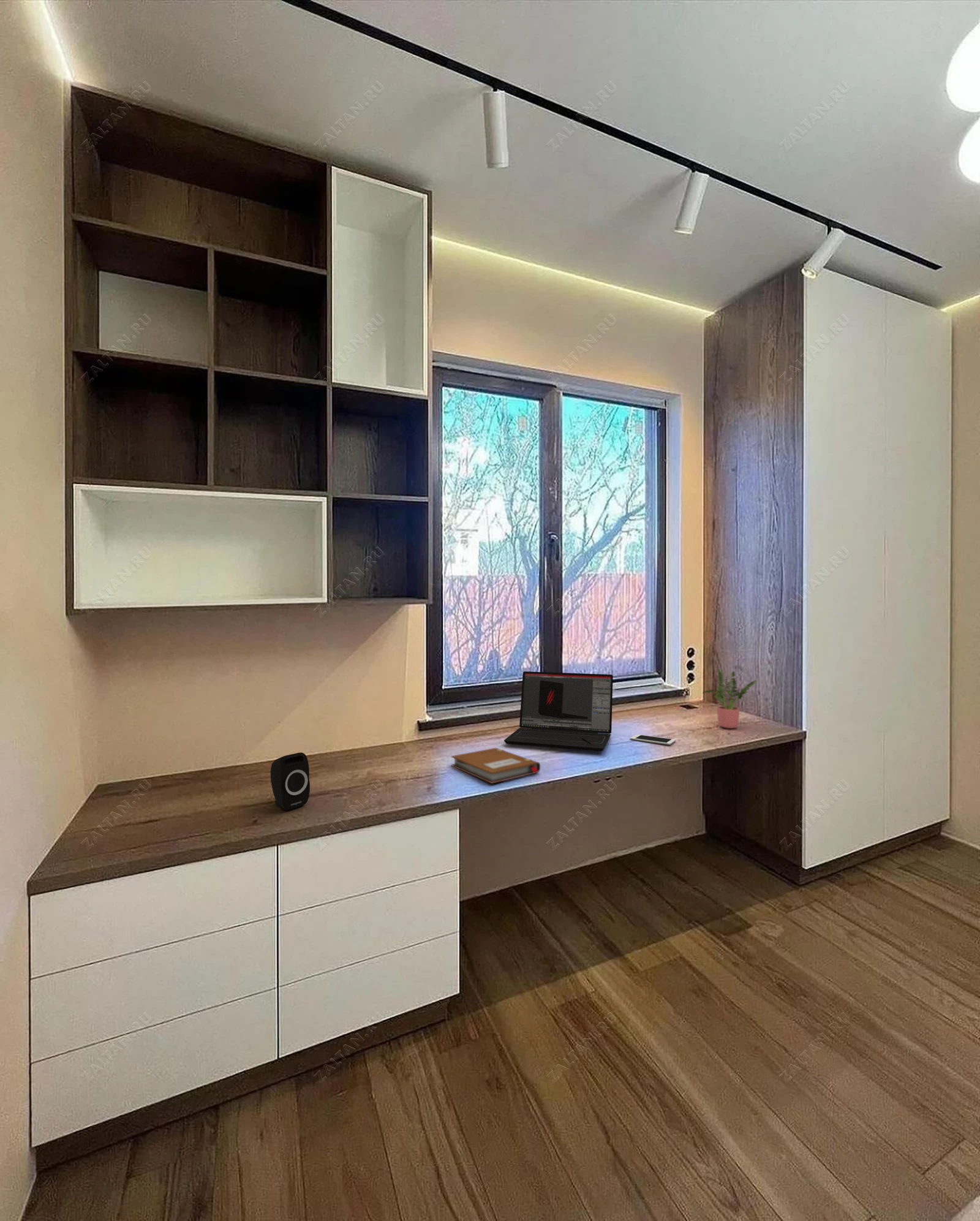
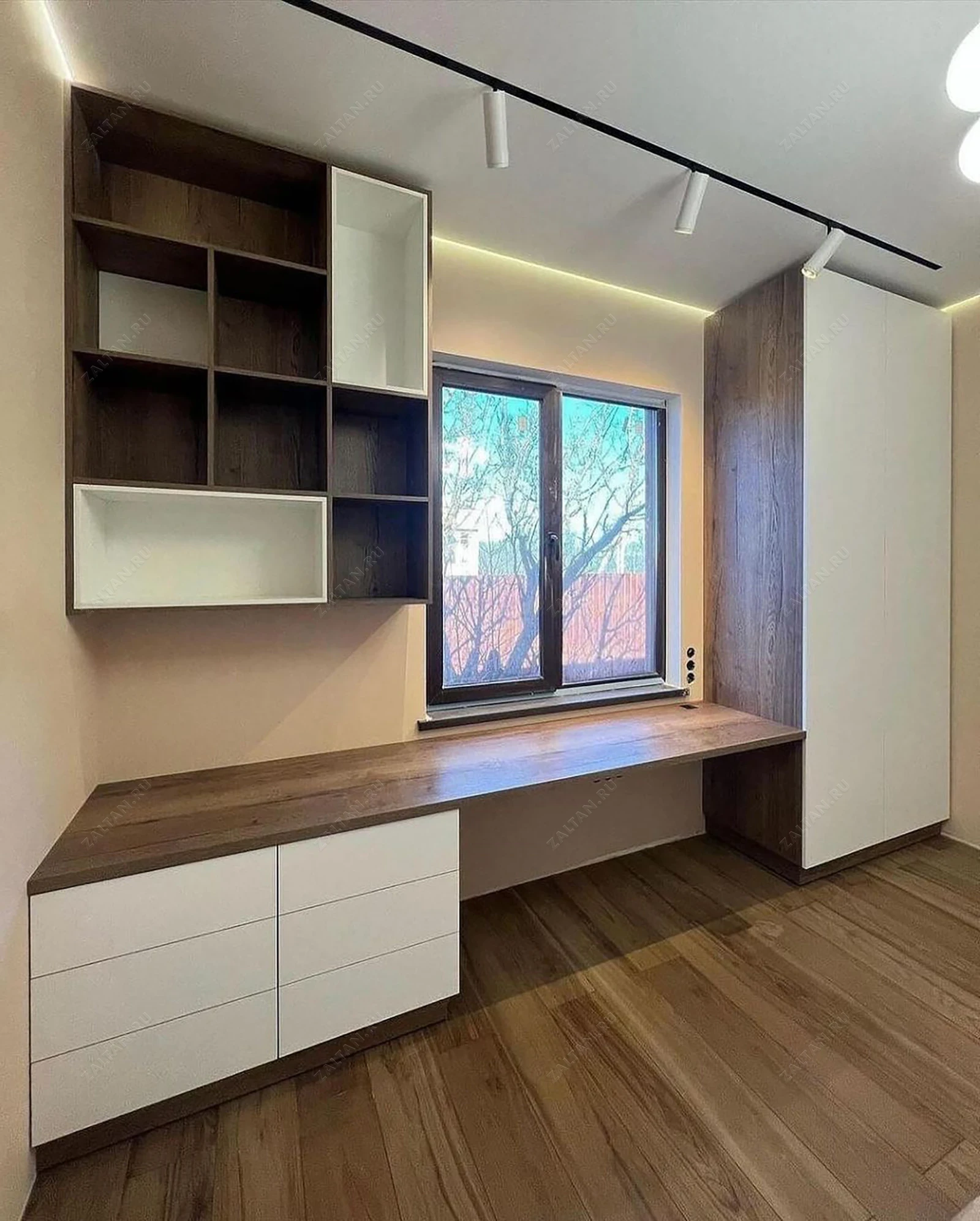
- speaker [270,752,311,811]
- cell phone [629,734,676,746]
- notebook [451,747,541,784]
- laptop [503,671,614,752]
- potted plant [702,668,758,729]
